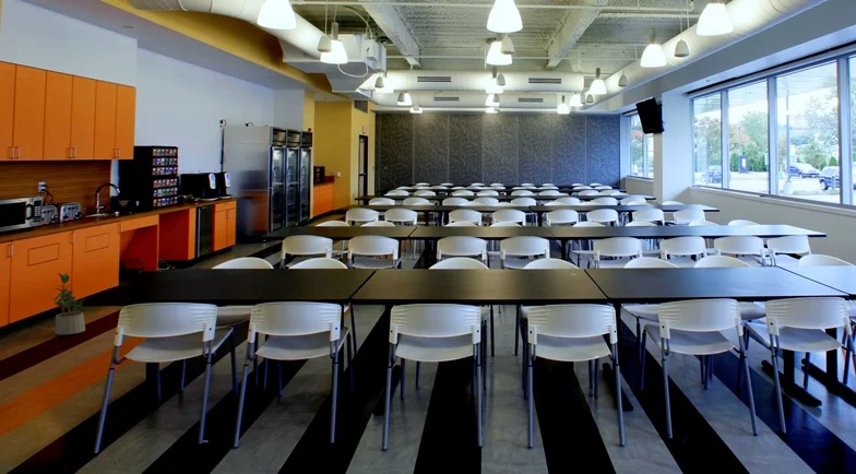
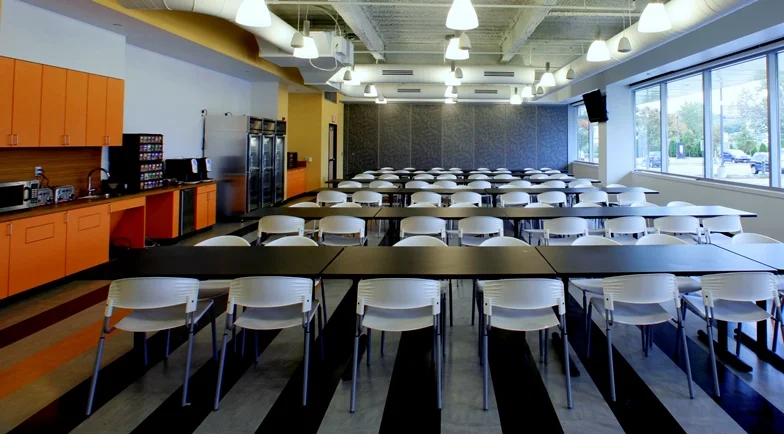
- potted plant [48,271,86,335]
